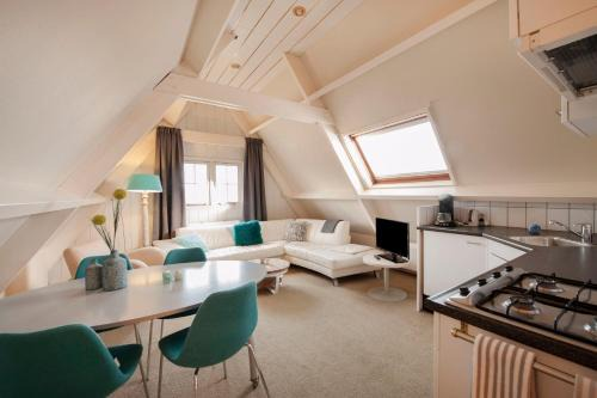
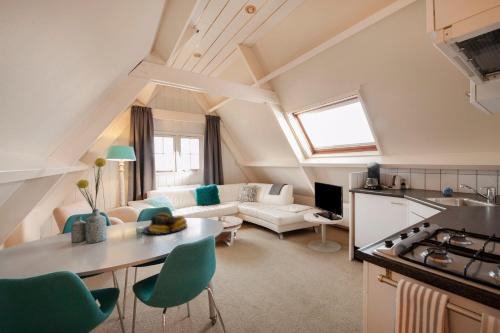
+ fruit bowl [141,212,188,236]
